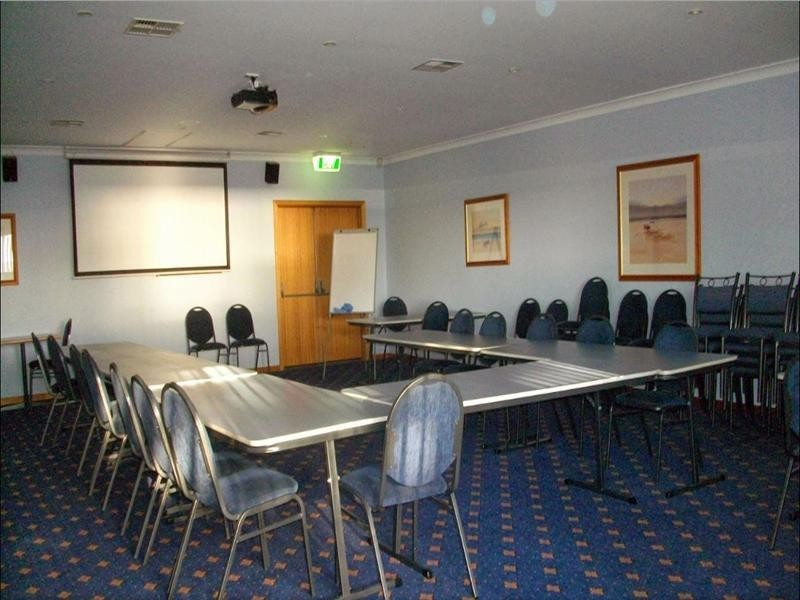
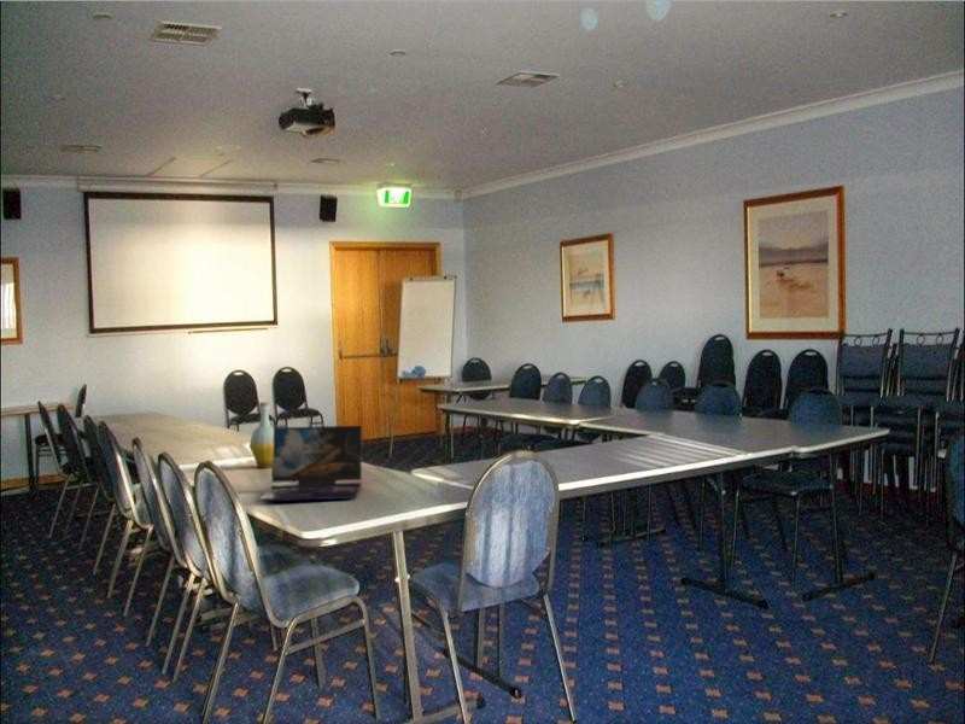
+ laptop [258,425,363,503]
+ bottle [248,401,274,469]
